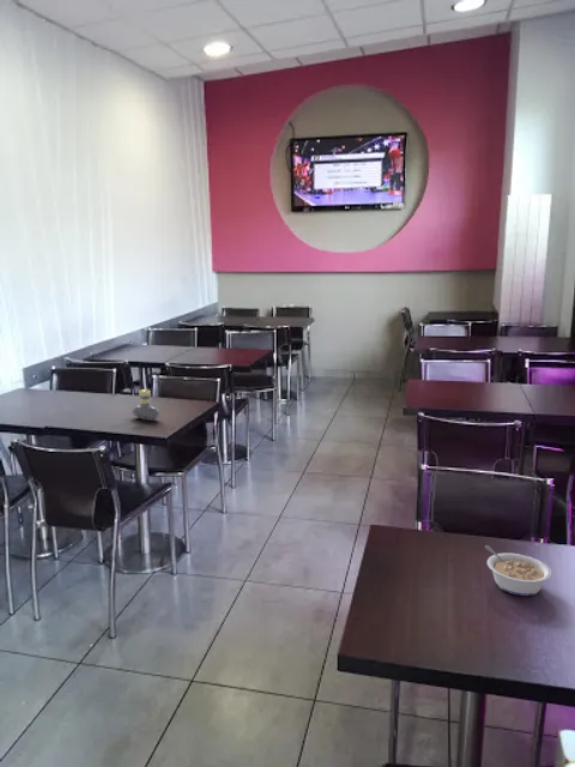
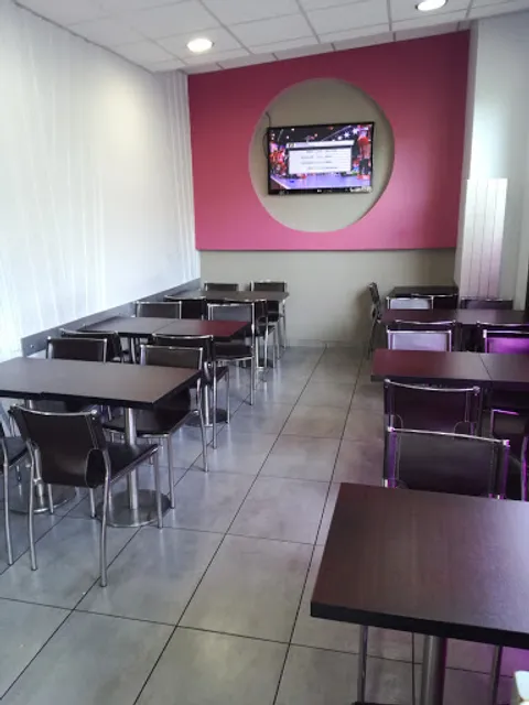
- bust sculpture [131,388,161,421]
- legume [484,544,552,597]
